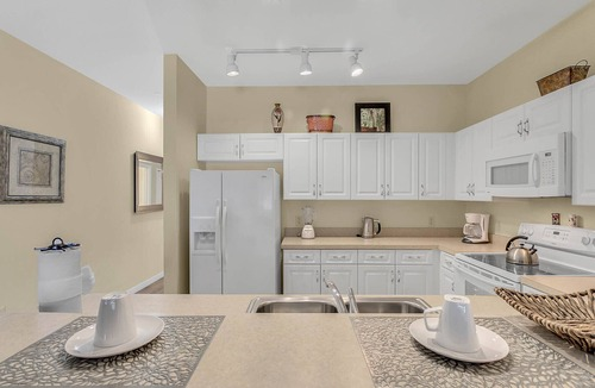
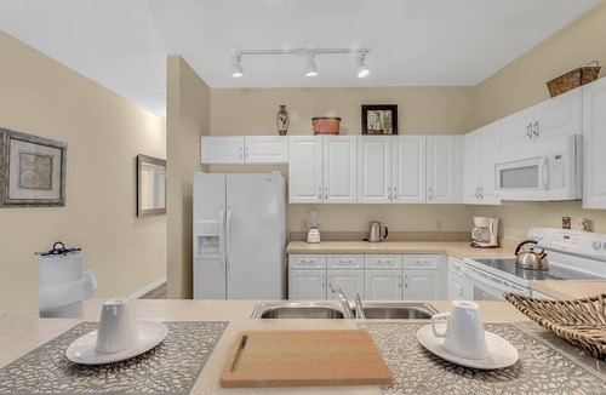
+ cutting board [218,328,394,390]
